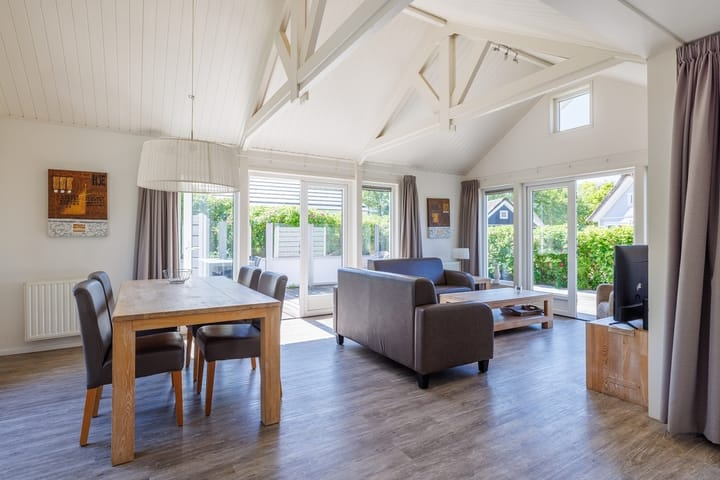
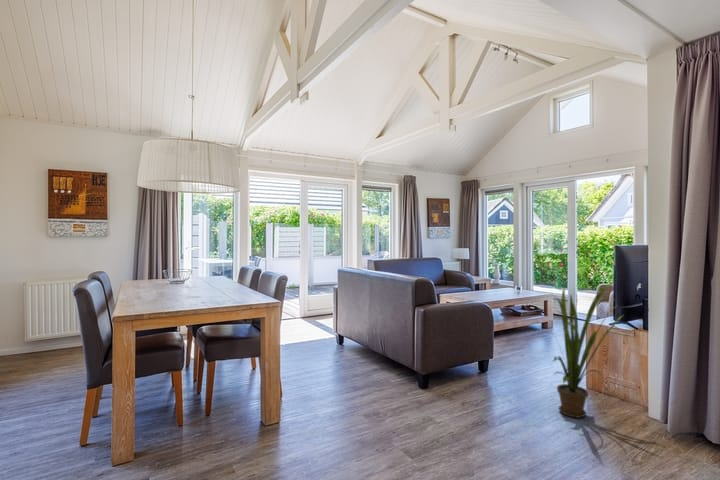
+ house plant [549,283,624,419]
